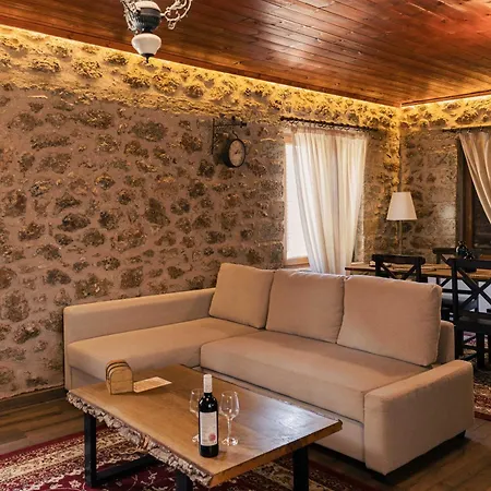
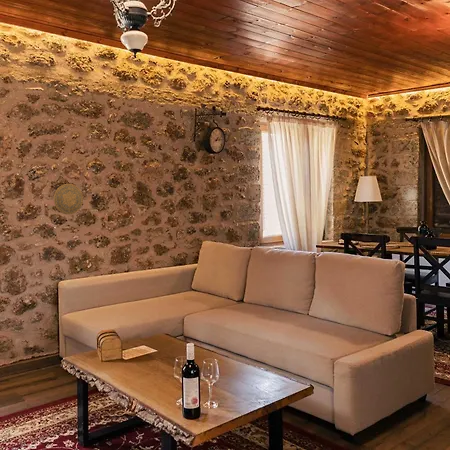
+ decorative plate [53,183,84,216]
